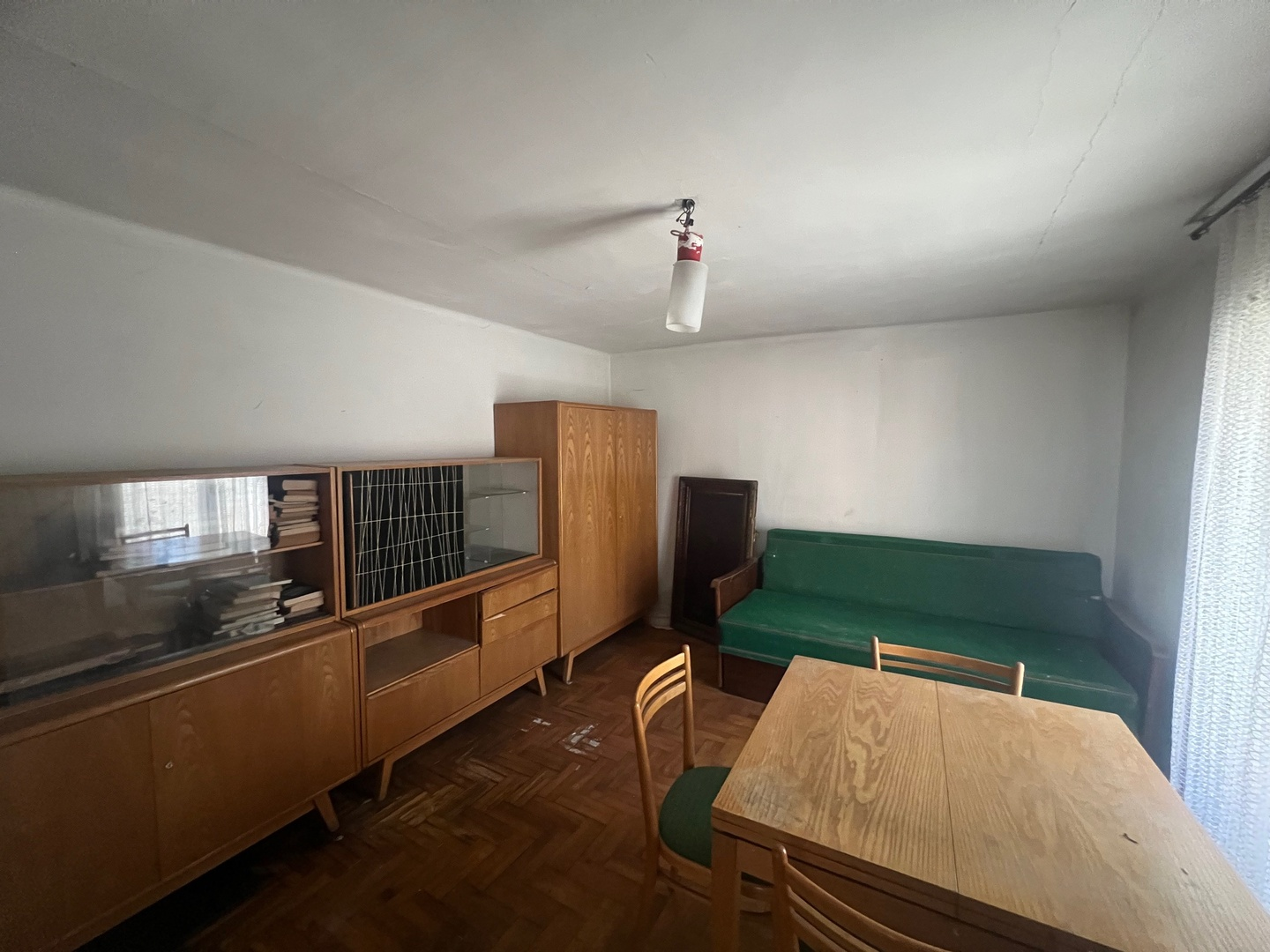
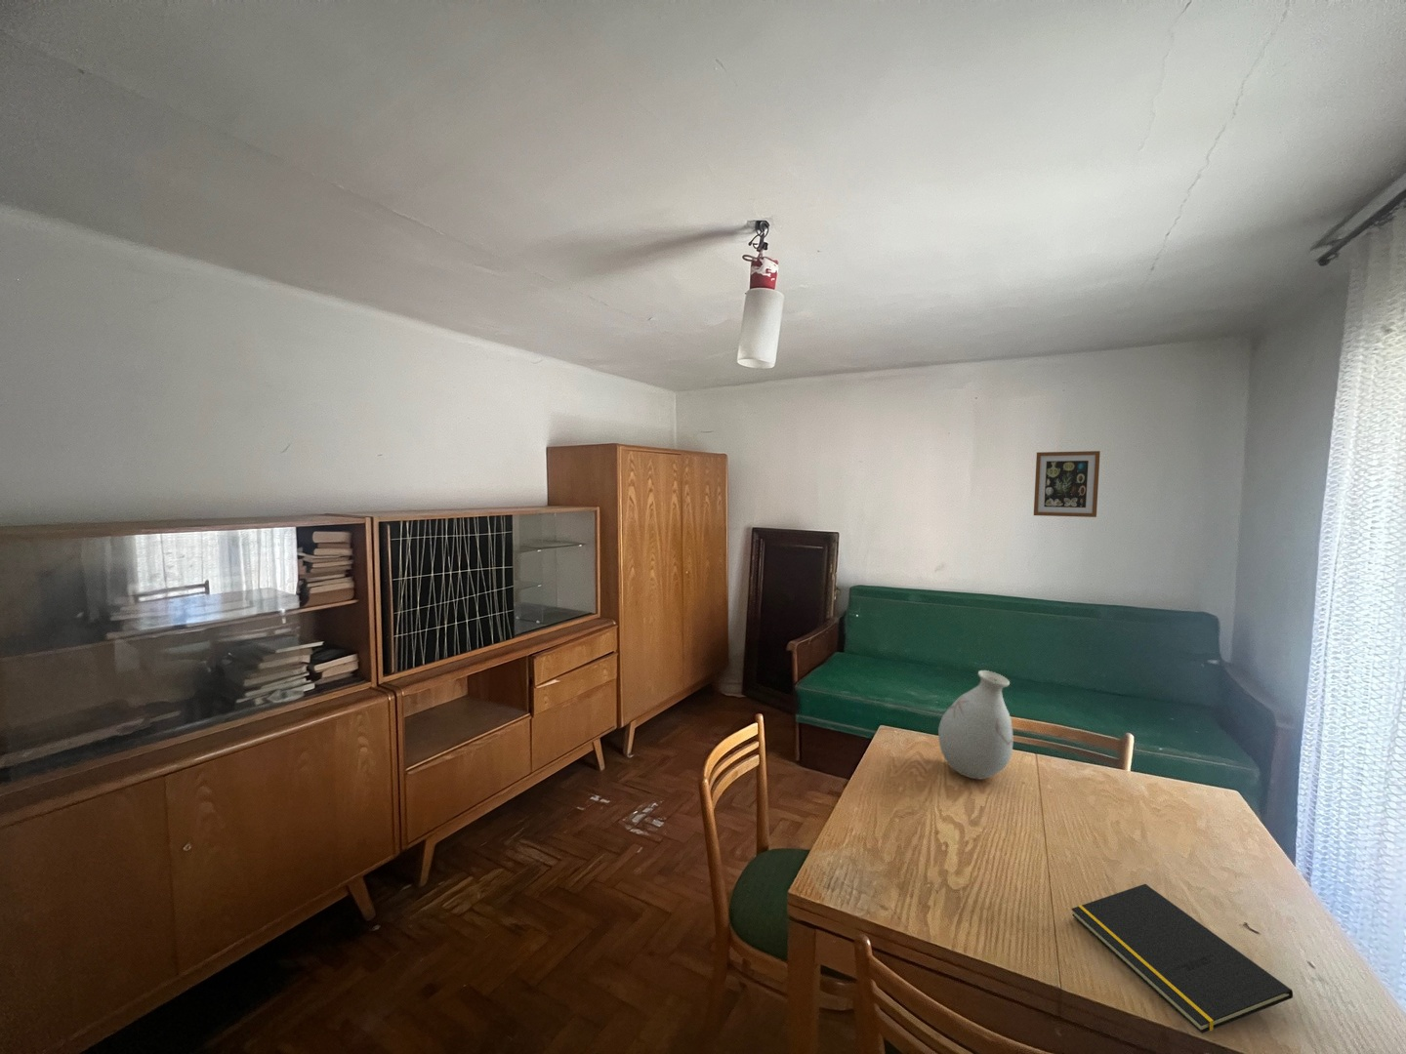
+ notepad [1071,884,1294,1034]
+ vase [938,670,1014,779]
+ wall art [1033,450,1102,518]
